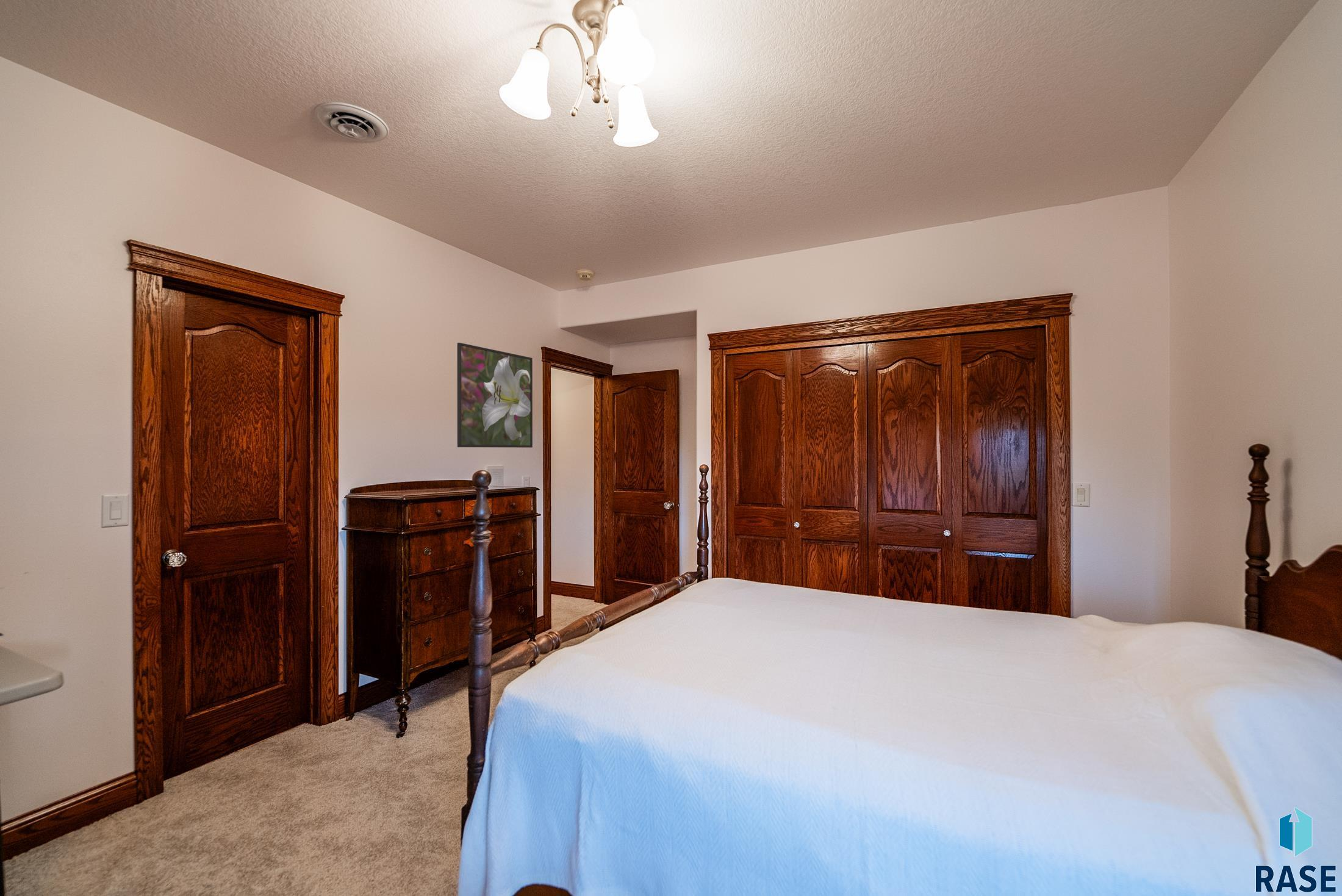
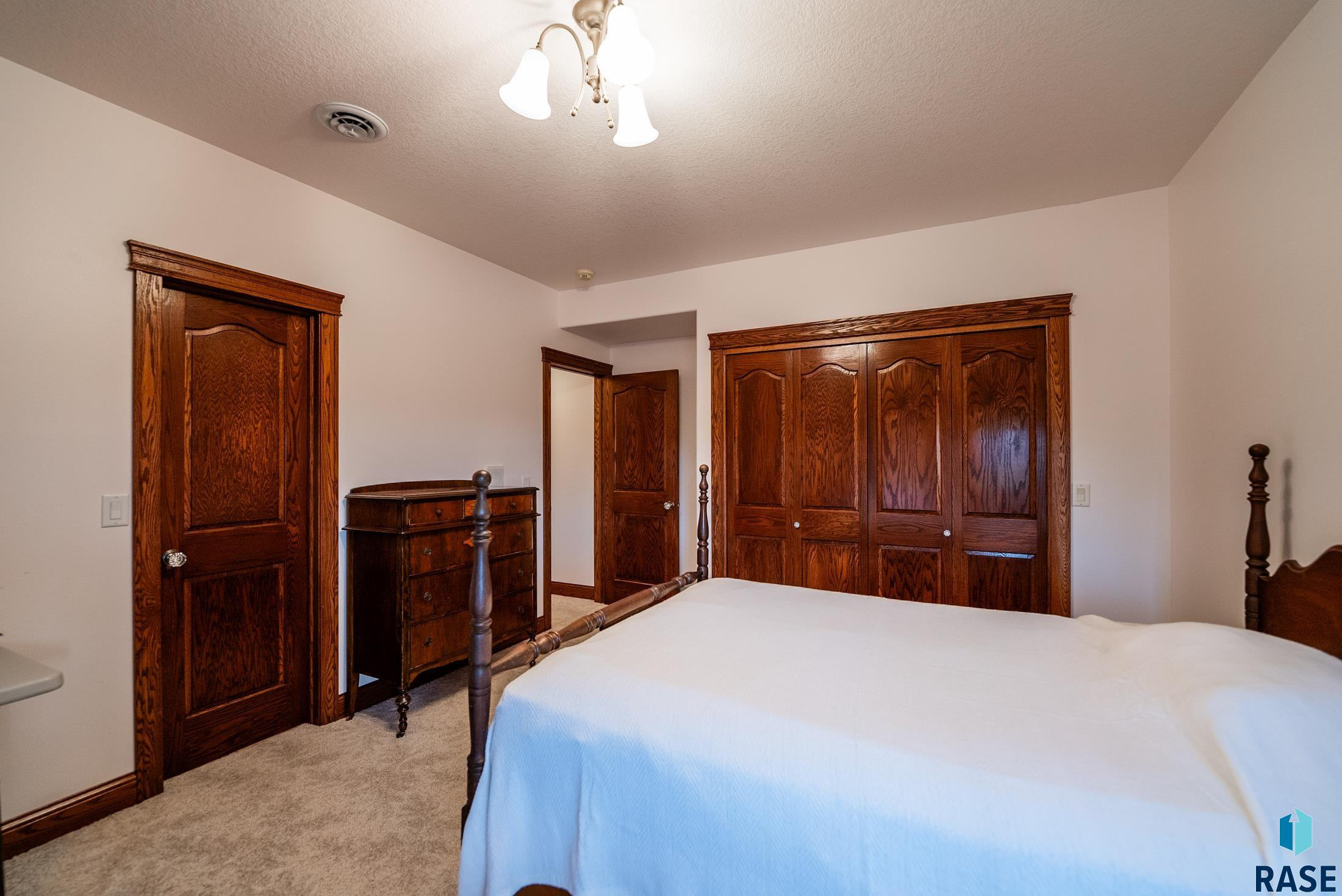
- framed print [457,342,533,448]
